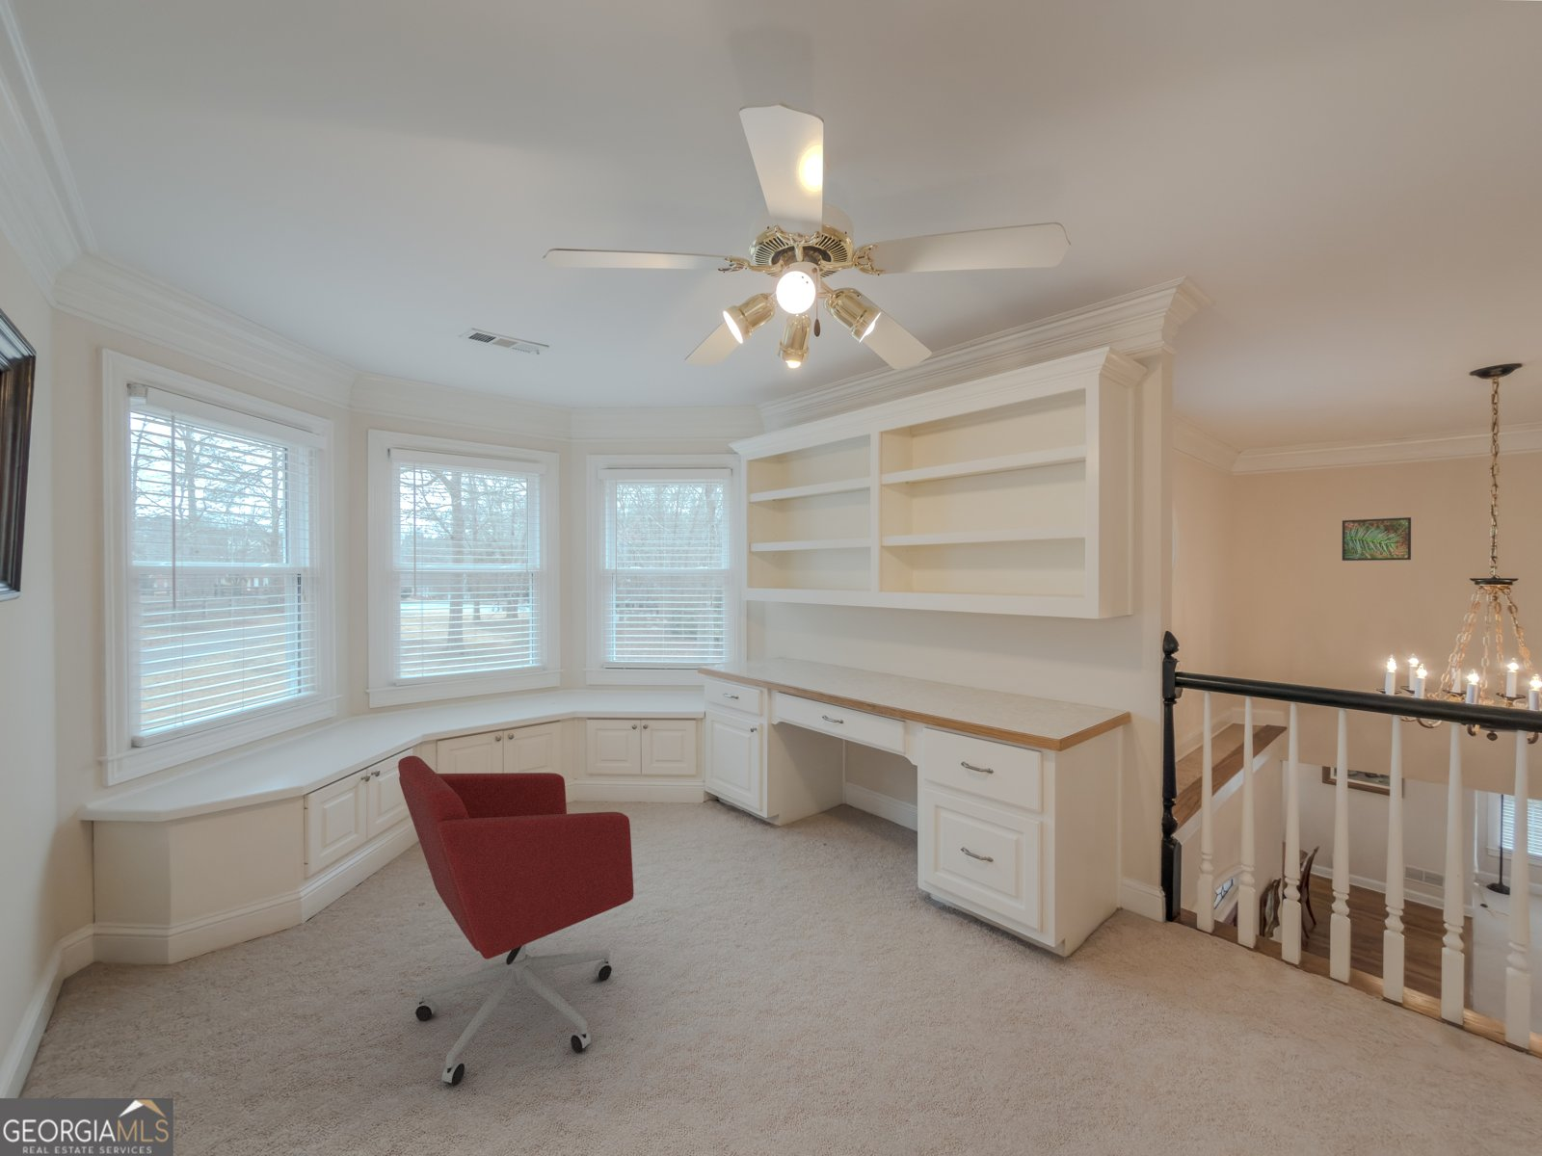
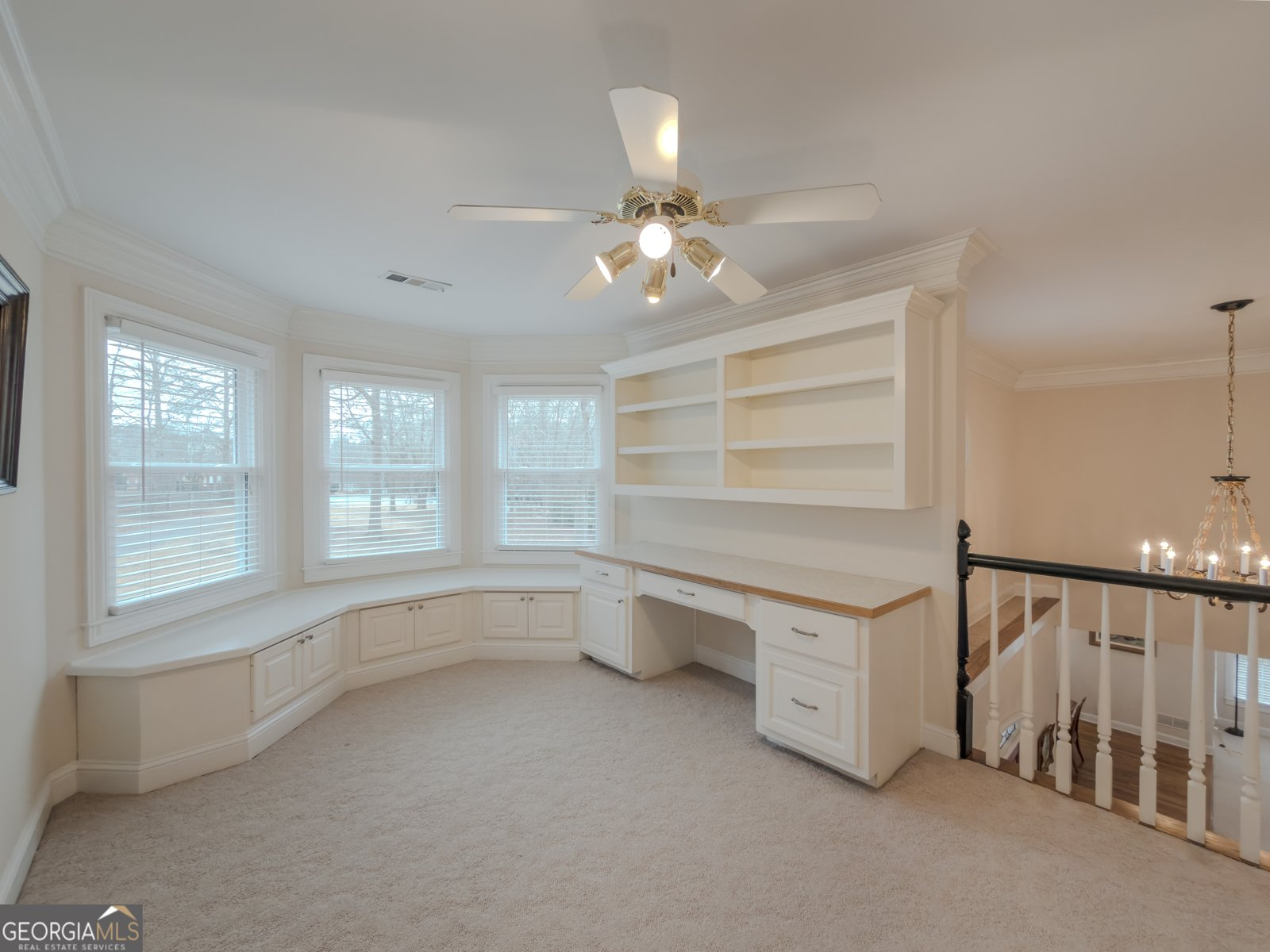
- armchair [397,755,635,1086]
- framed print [1342,516,1412,562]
